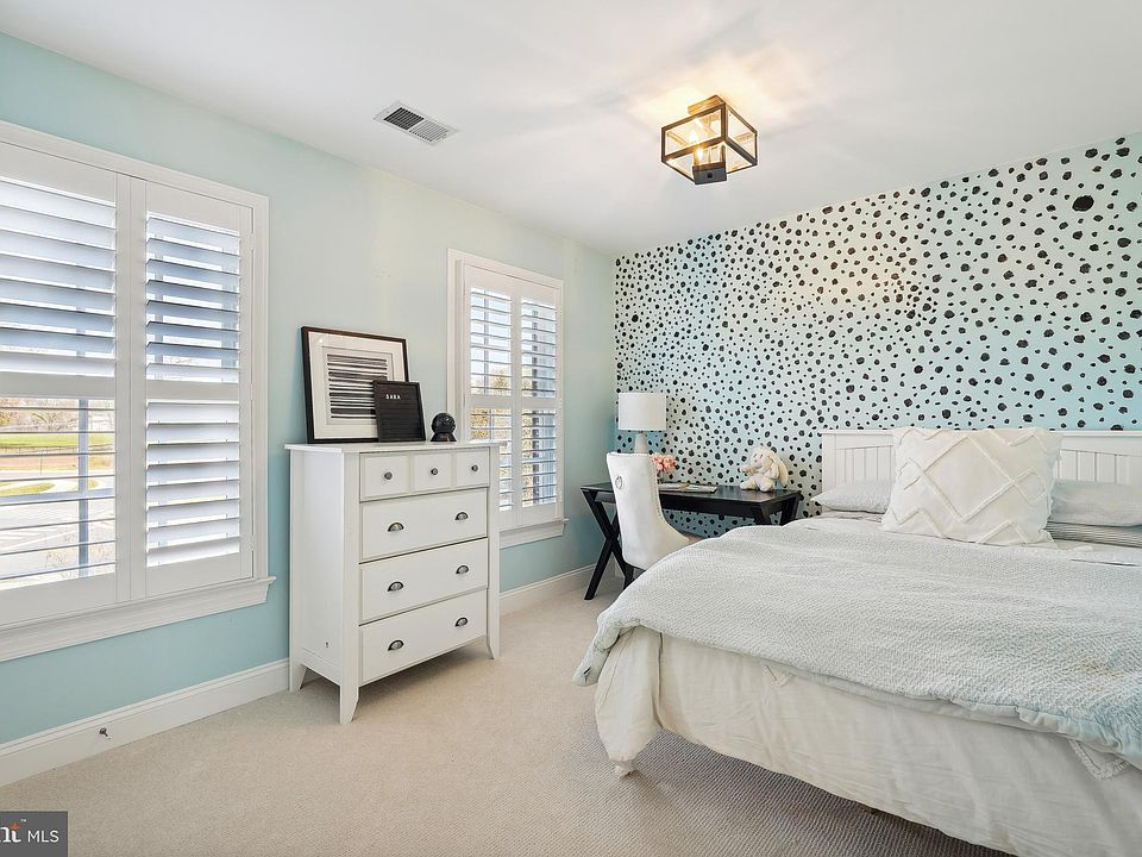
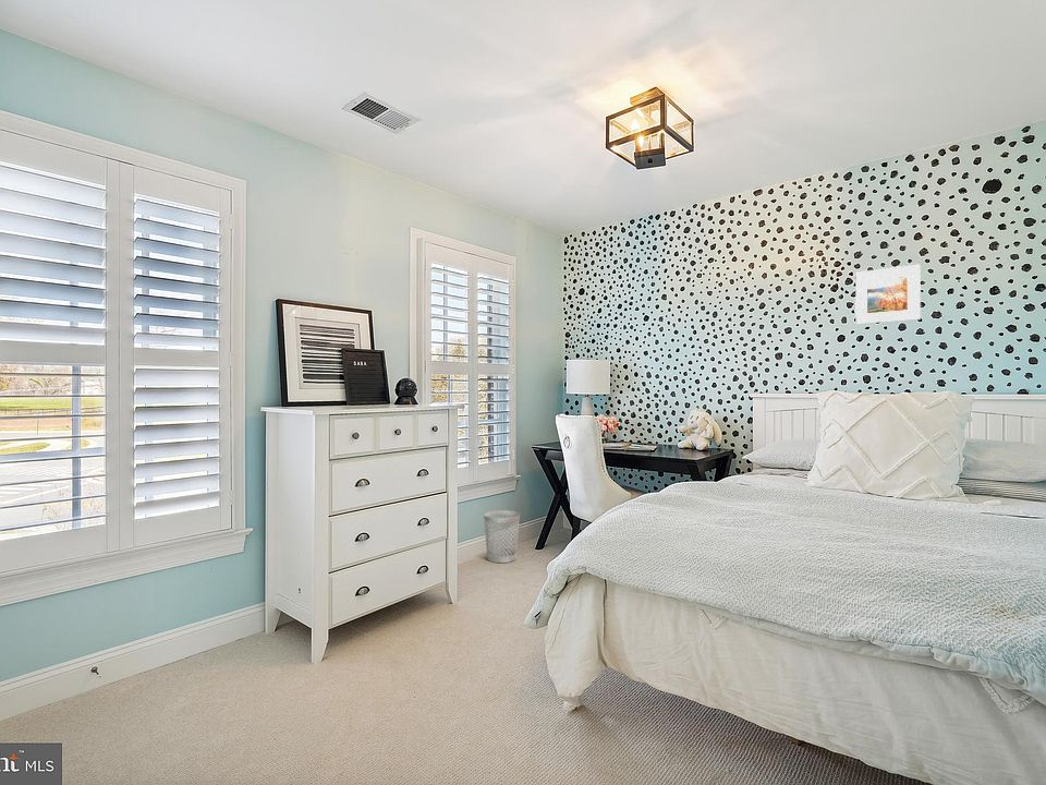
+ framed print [854,264,922,325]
+ wastebasket [483,509,521,564]
